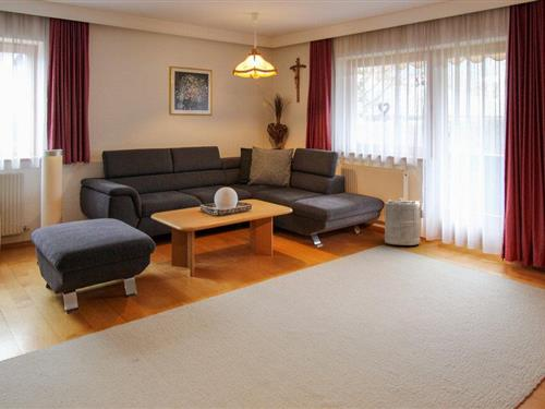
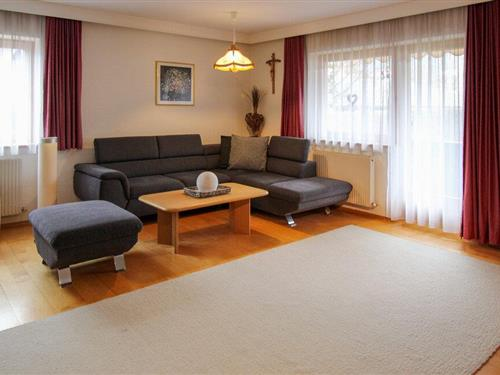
- laundry hamper [384,196,427,246]
